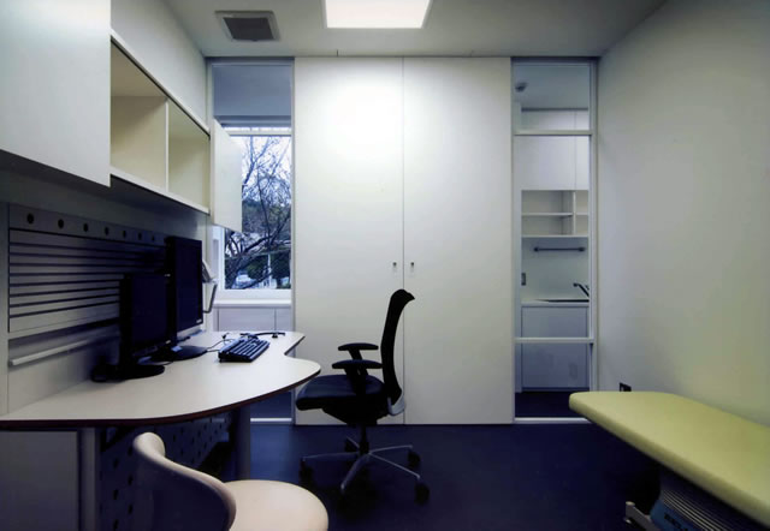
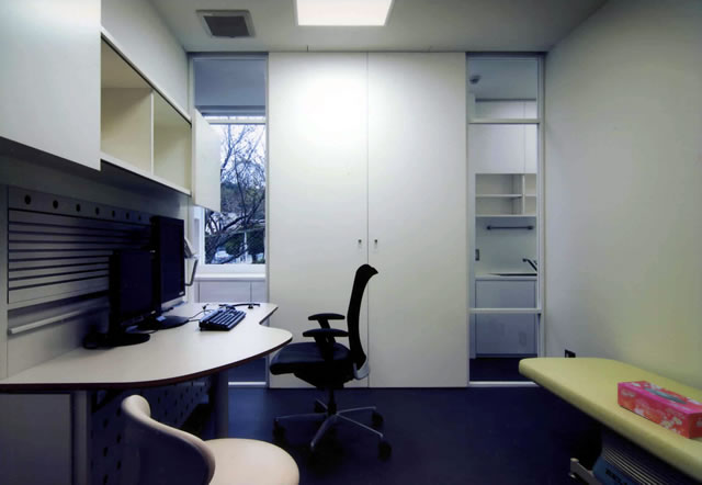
+ tissue box [616,380,702,440]
